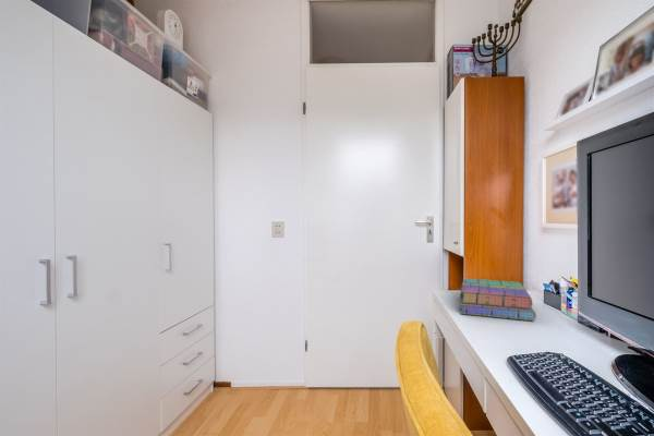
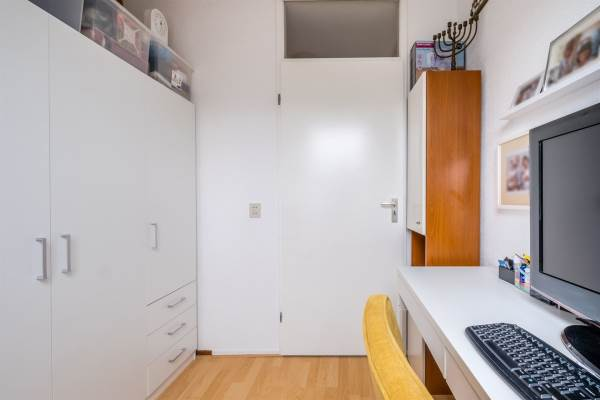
- books [459,277,537,322]
